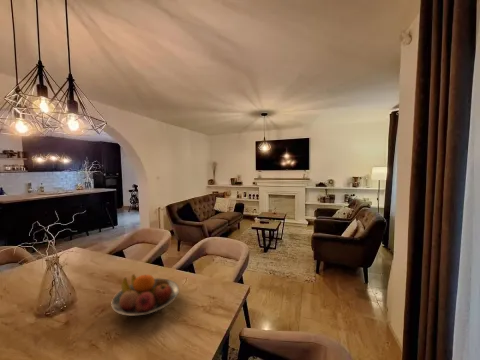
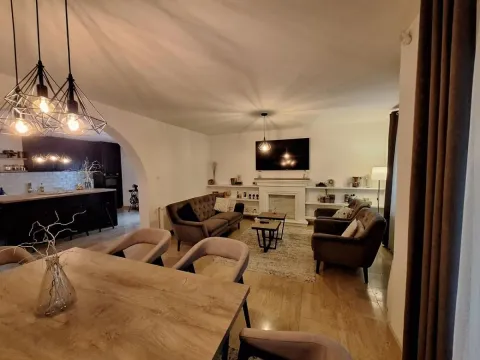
- fruit bowl [110,273,180,317]
